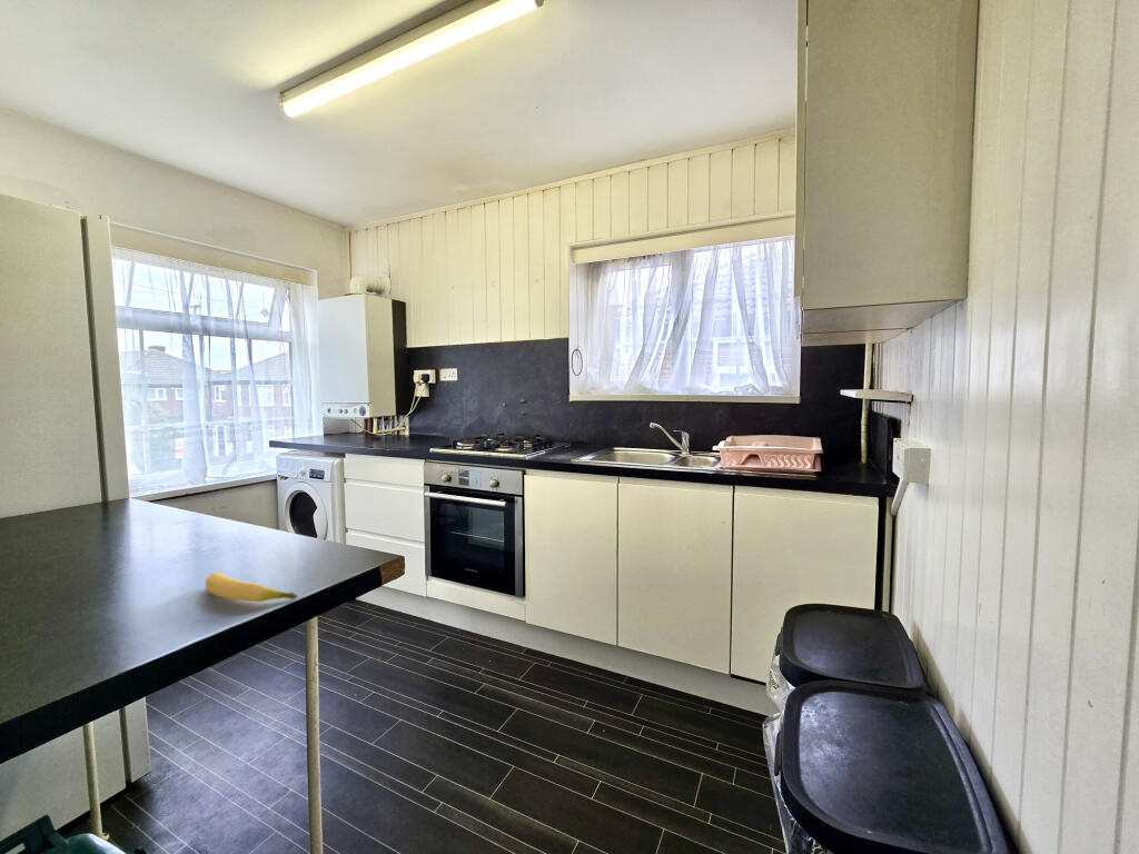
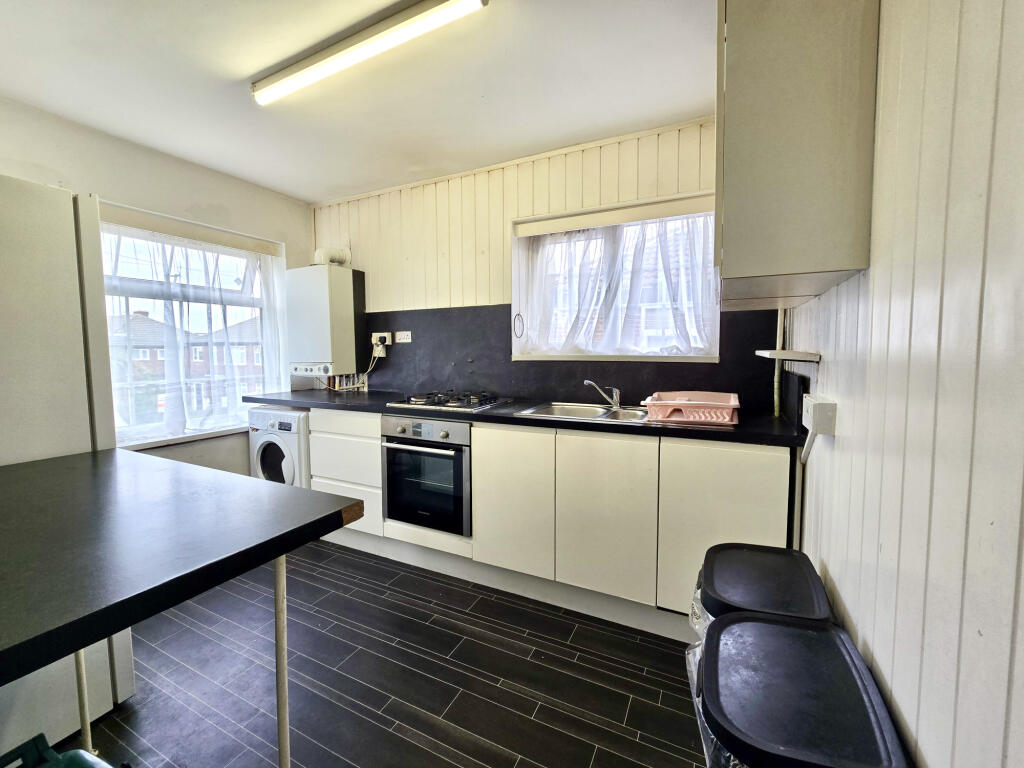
- banana [204,572,298,603]
